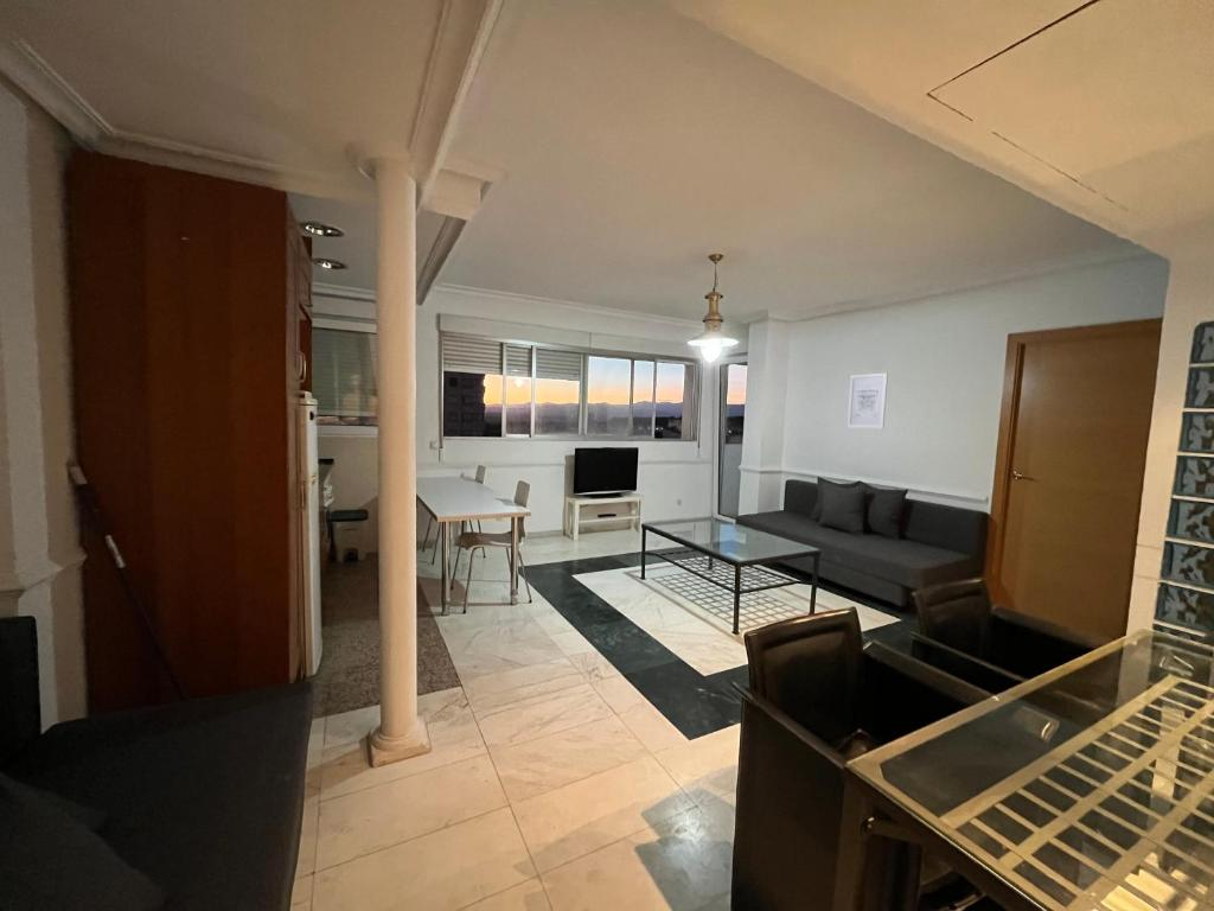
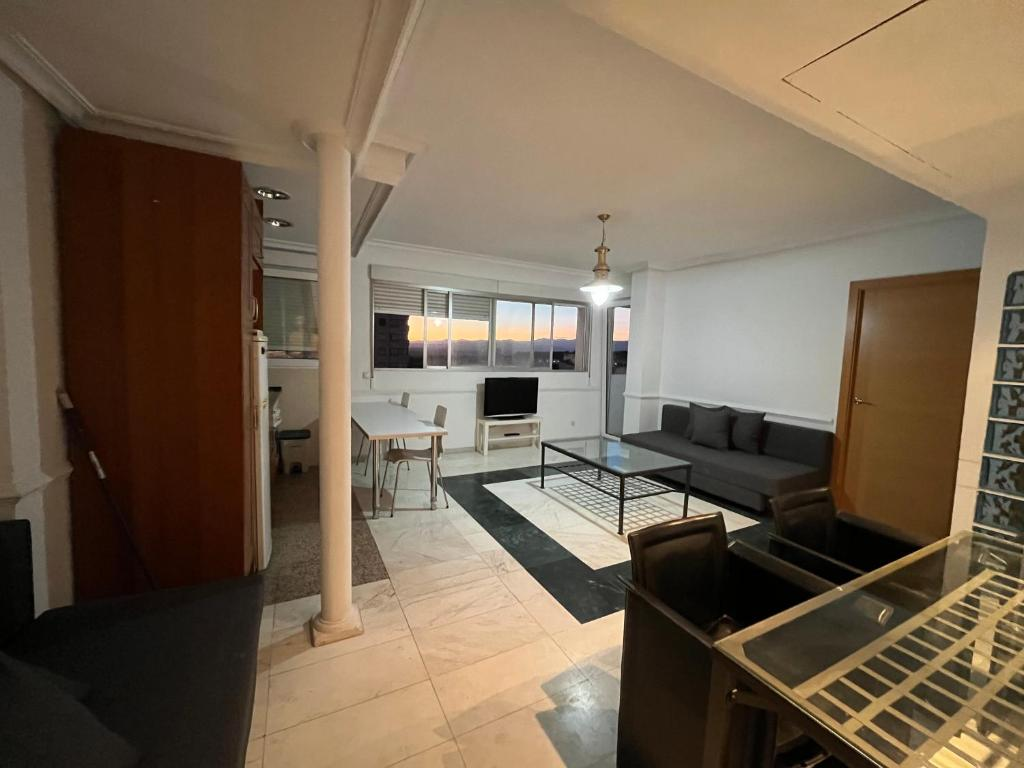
- wall art [846,371,889,429]
